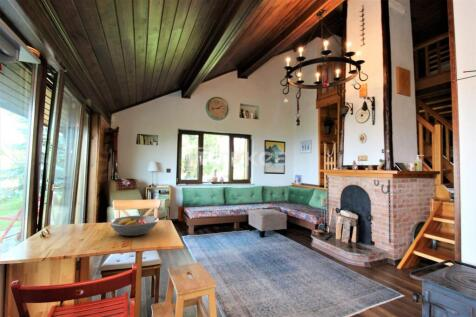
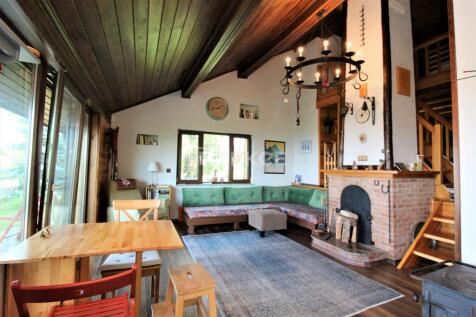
- fruit bowl [108,215,160,237]
